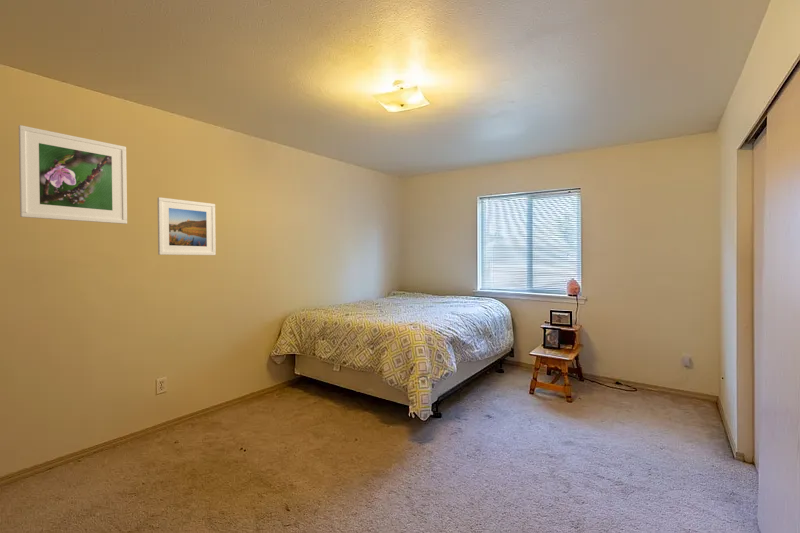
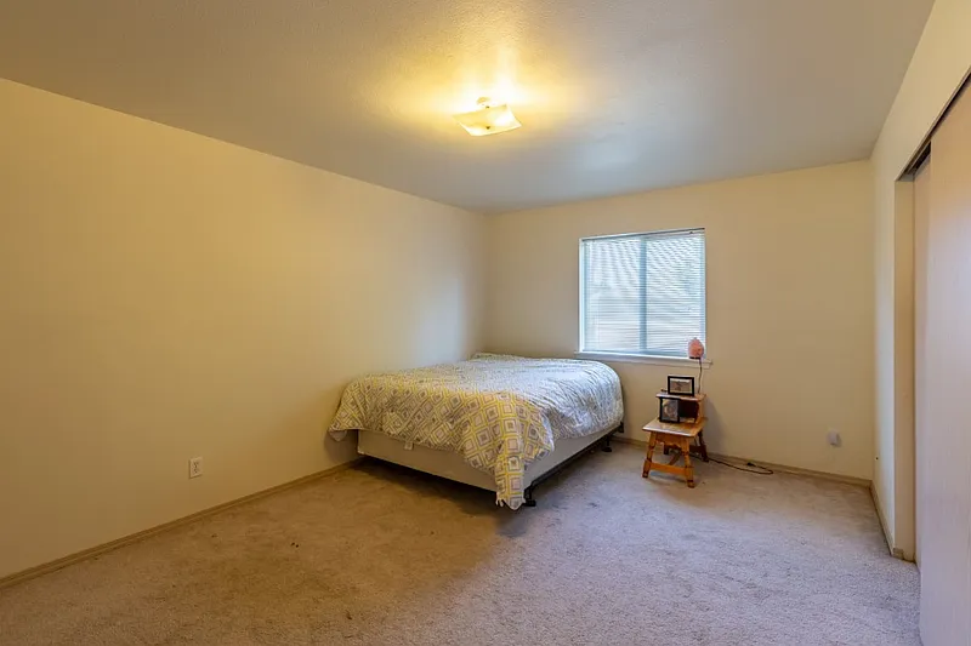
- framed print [18,124,128,225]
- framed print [157,196,217,256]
